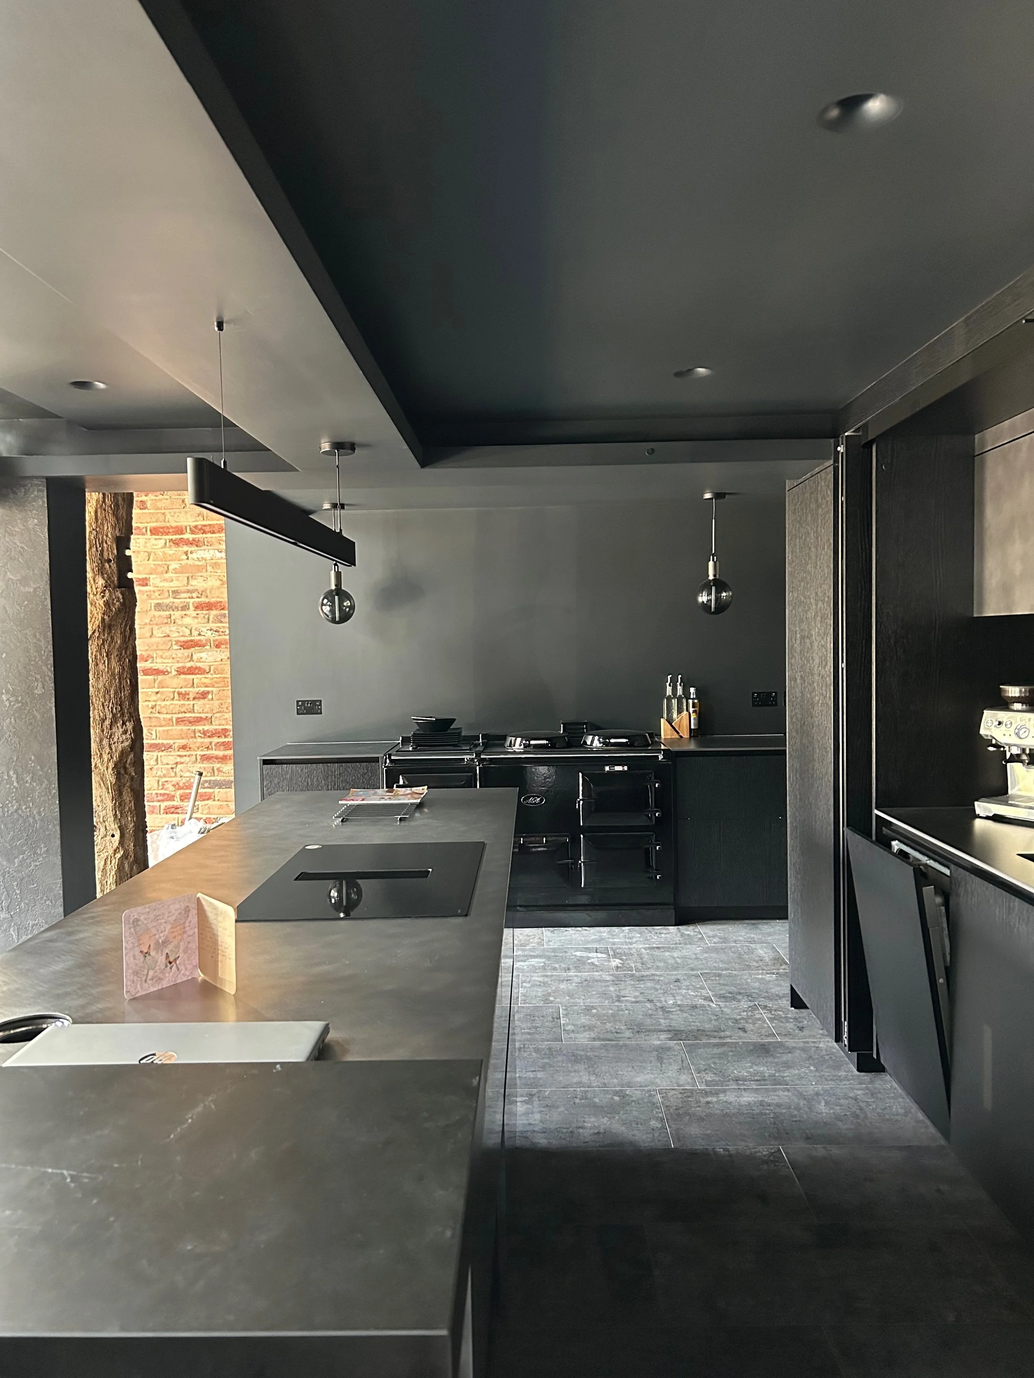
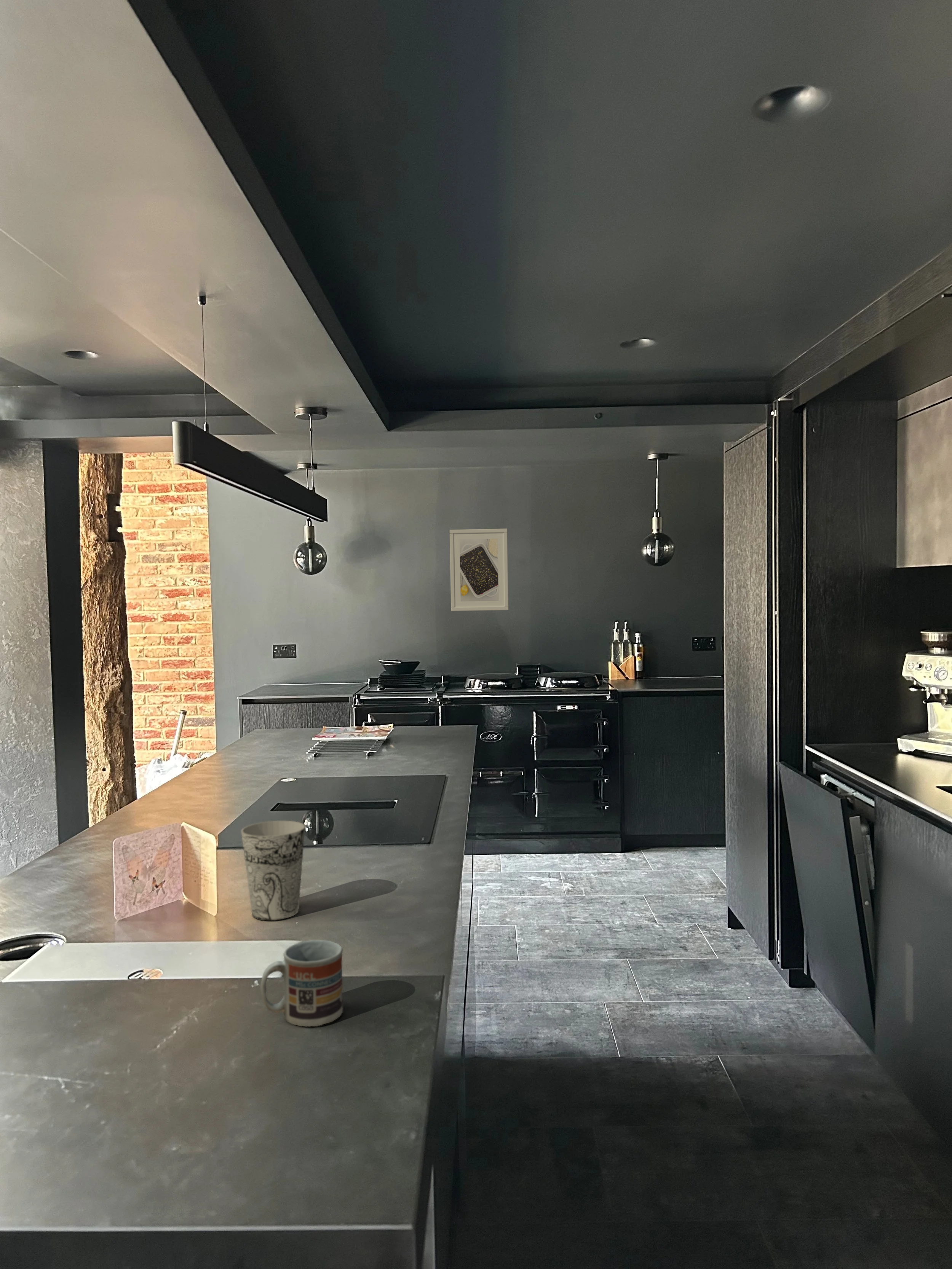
+ cup [241,820,305,921]
+ cup [260,940,343,1027]
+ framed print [449,528,509,611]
